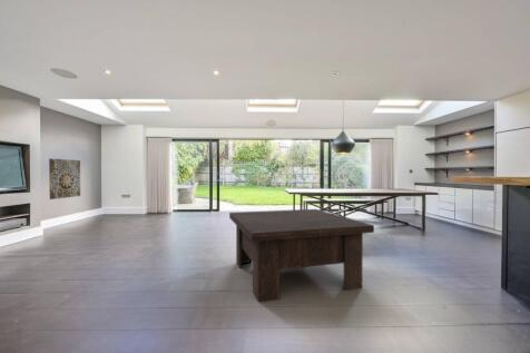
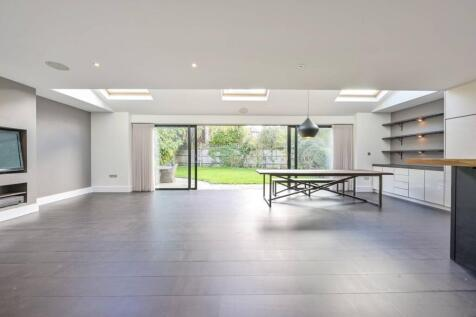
- wall art [48,158,81,200]
- coffee table [228,208,375,303]
